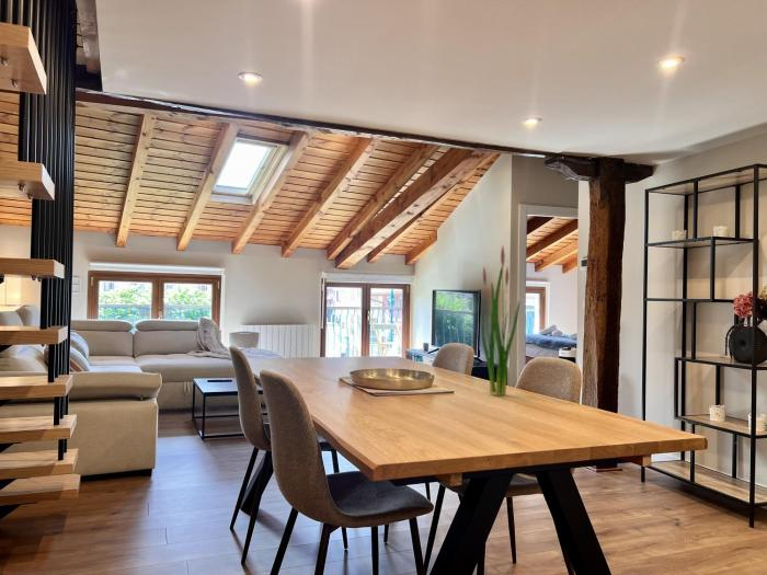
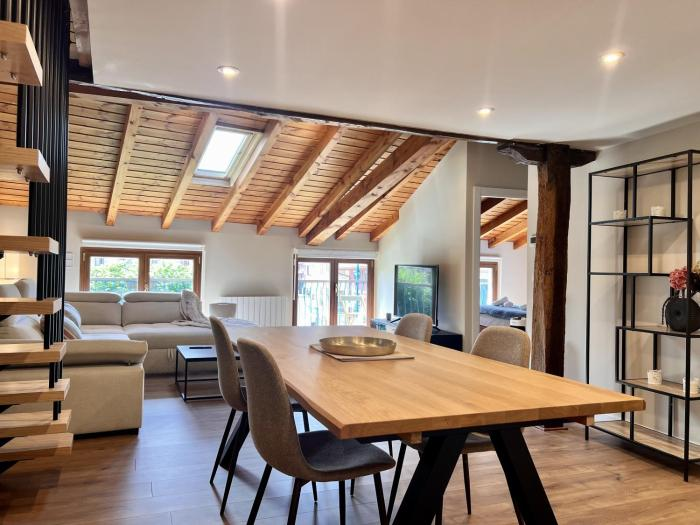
- plant [480,245,520,396]
